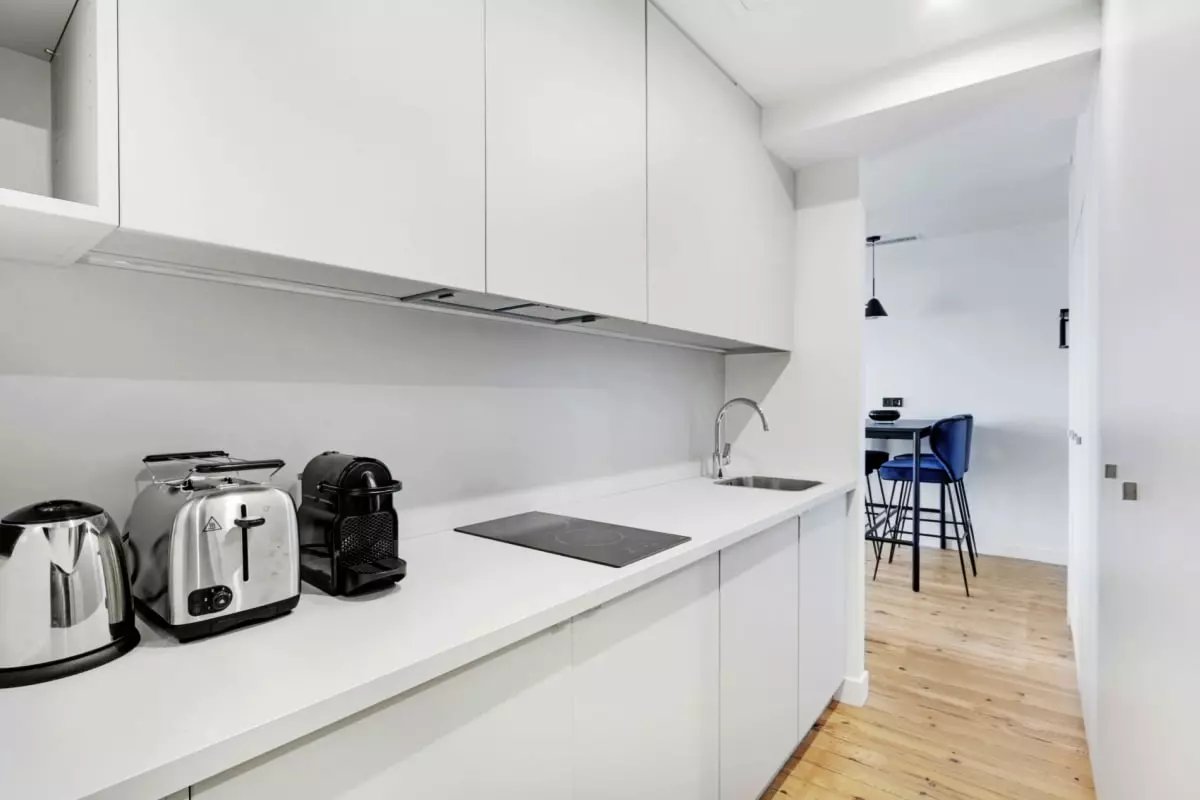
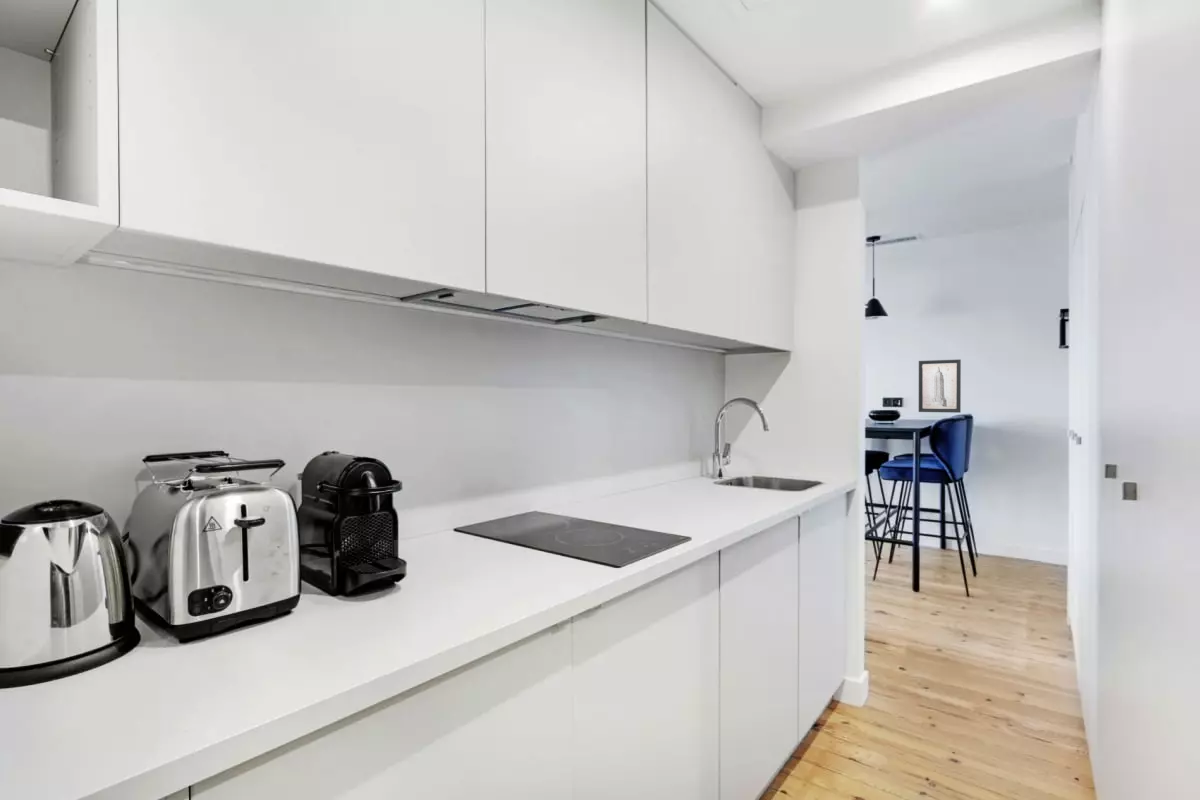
+ wall art [918,358,962,414]
